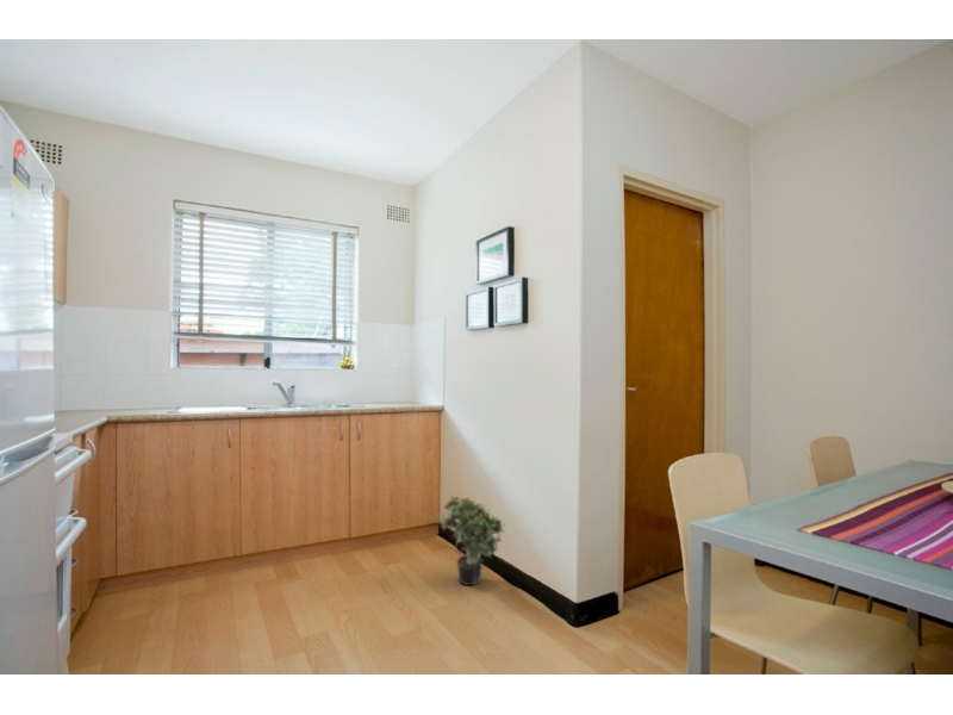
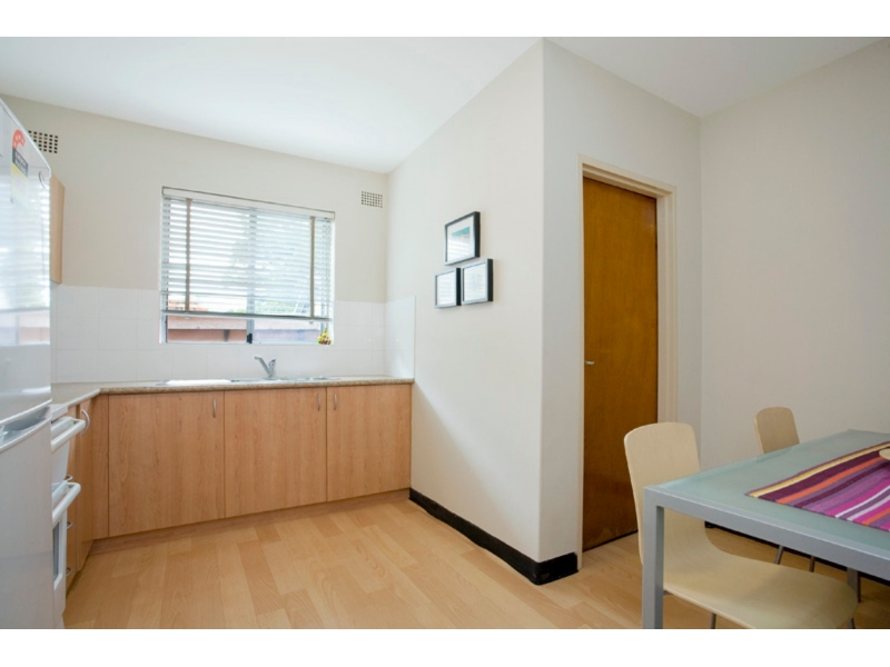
- potted plant [437,495,506,586]
